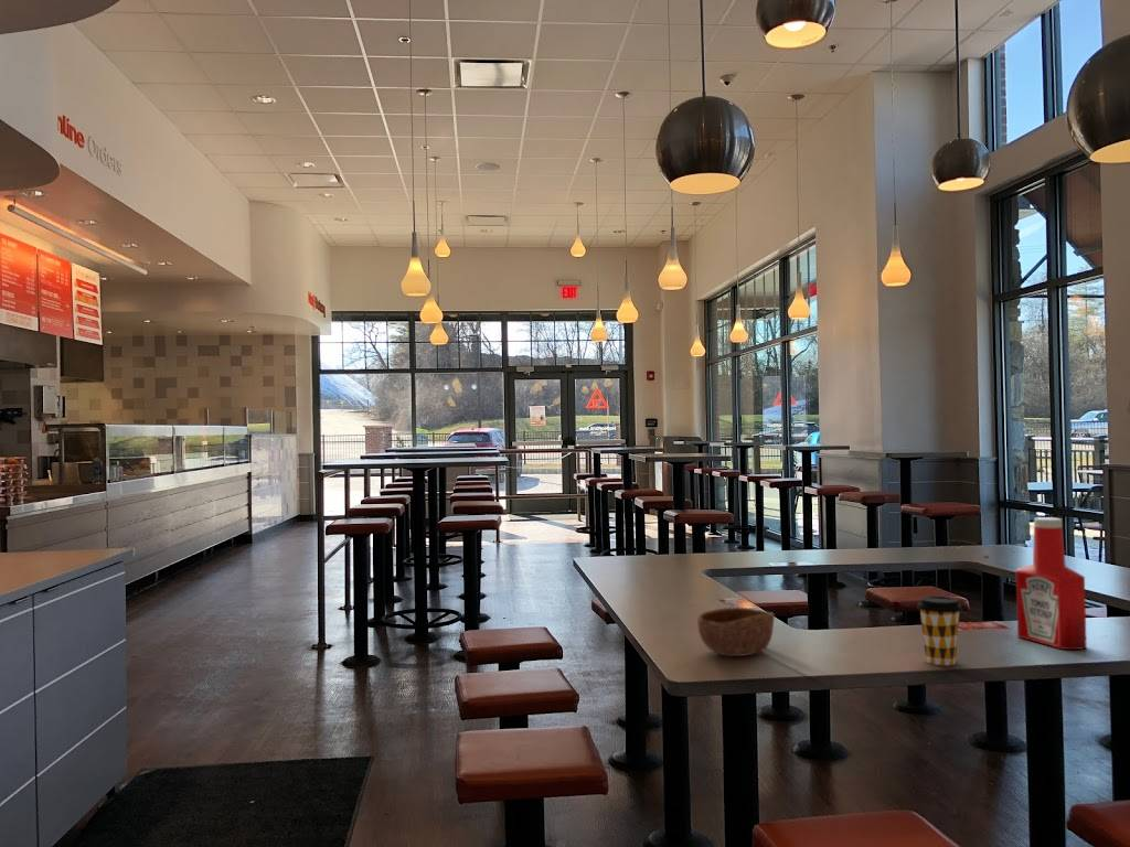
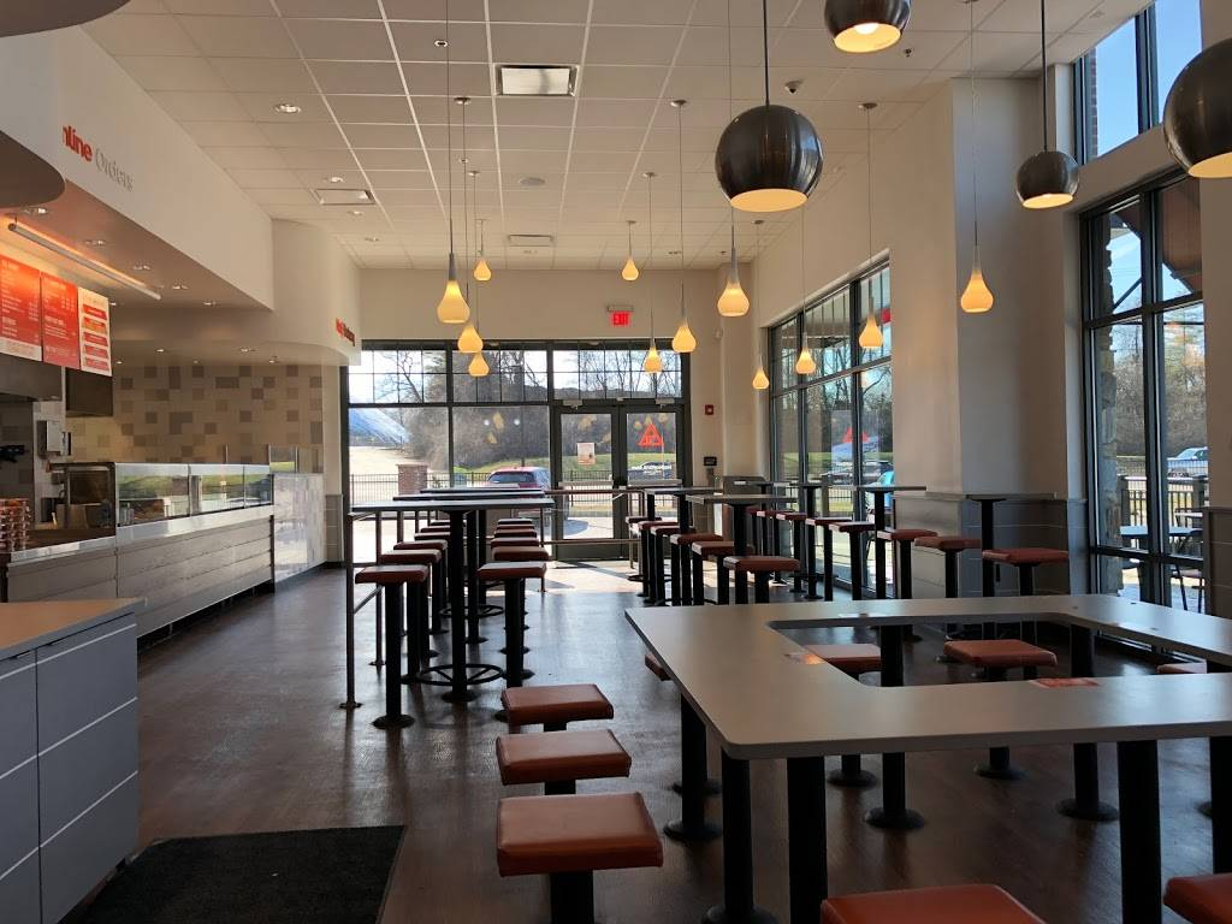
- coffee cup [916,596,963,666]
- bowl [696,607,776,657]
- soap bottle [1015,516,1088,651]
